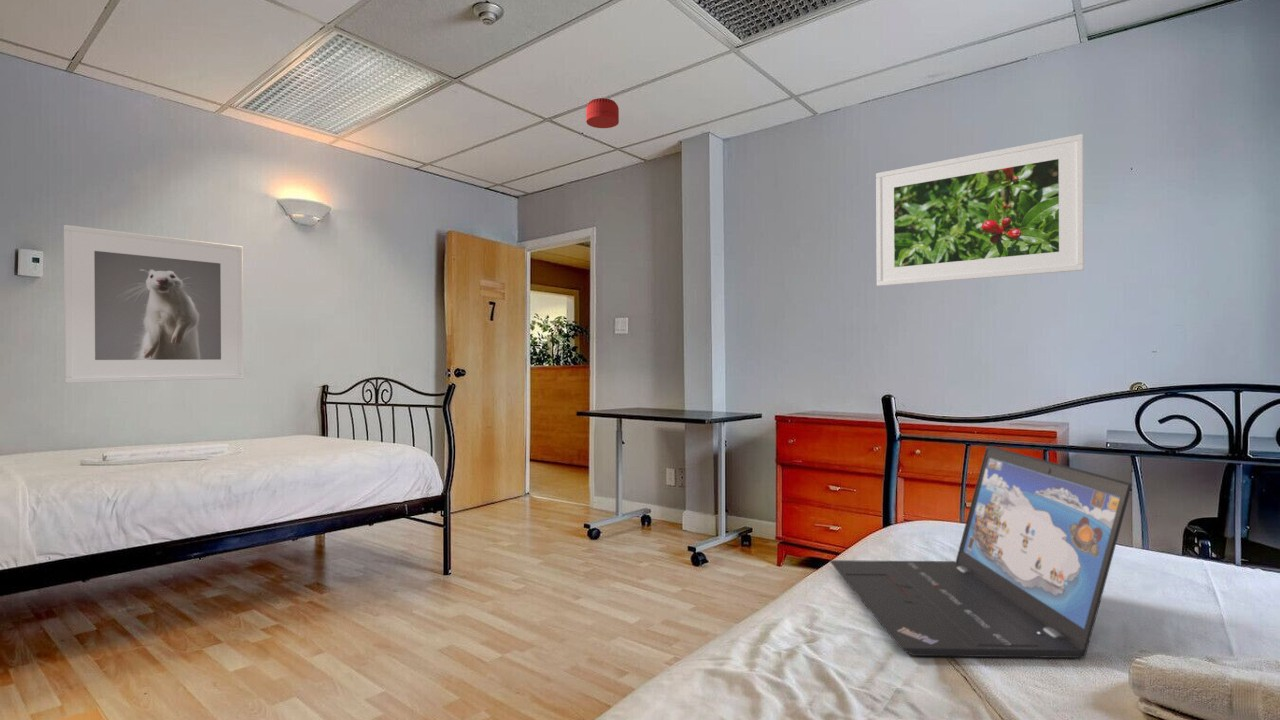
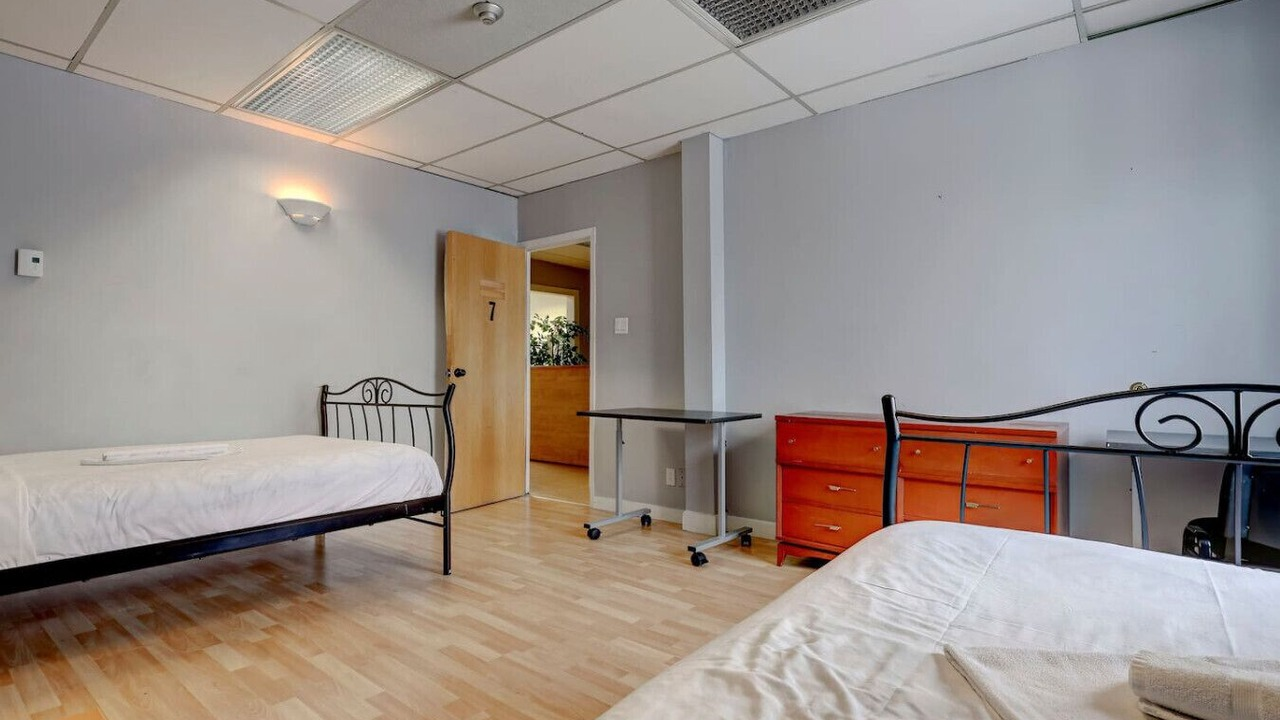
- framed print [875,133,1085,287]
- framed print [63,224,244,384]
- laptop [829,445,1133,659]
- smoke detector [585,97,620,129]
